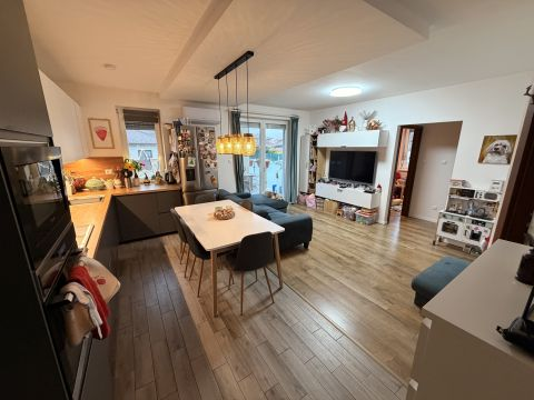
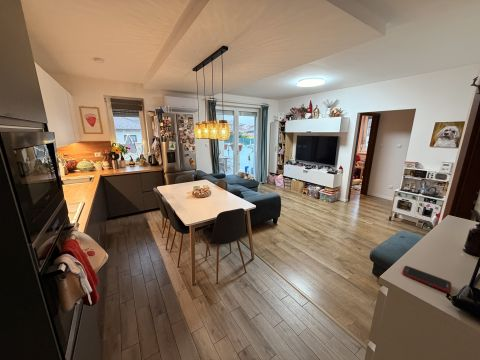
+ cell phone [401,265,452,294]
